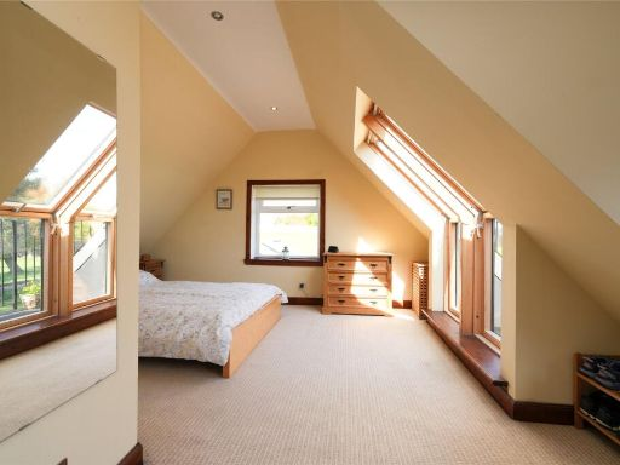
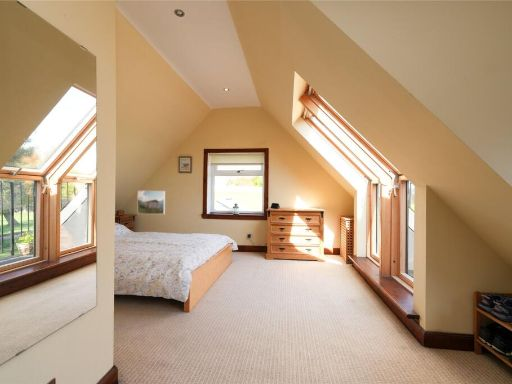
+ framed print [136,190,166,215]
